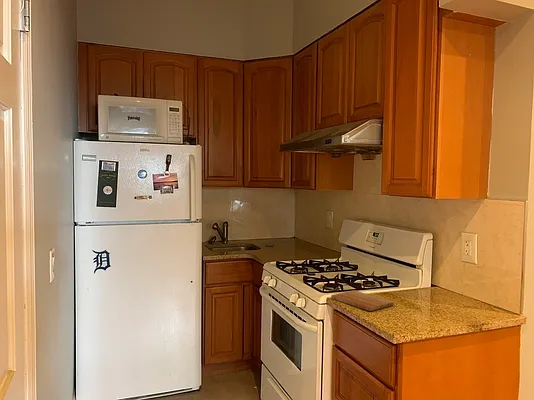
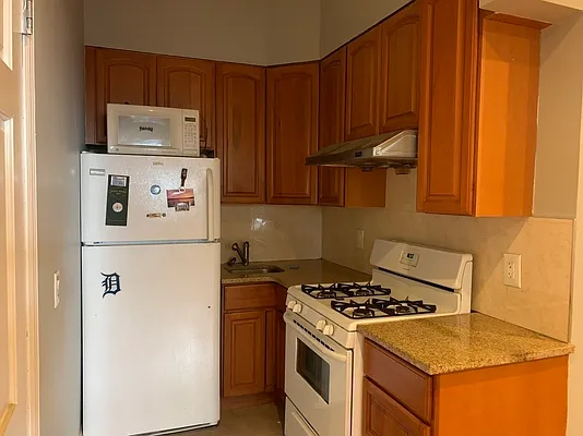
- cutting board [330,289,394,312]
